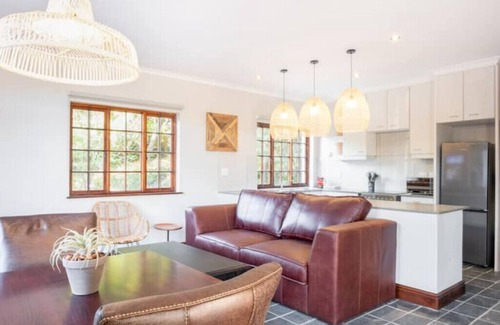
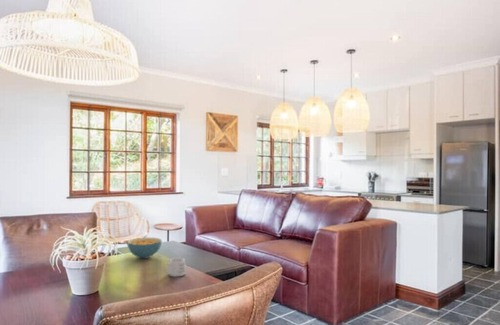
+ cereal bowl [126,237,163,259]
+ mug [164,257,187,278]
